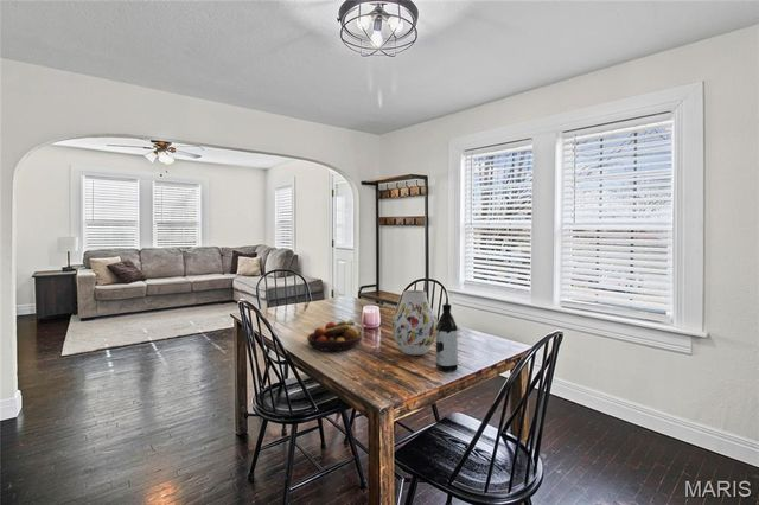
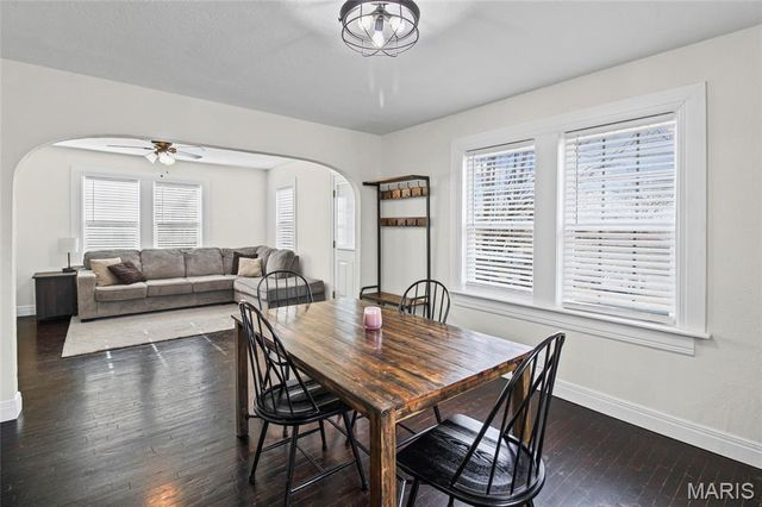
- water bottle [434,302,459,372]
- fruit bowl [306,318,363,352]
- vase [390,289,439,356]
